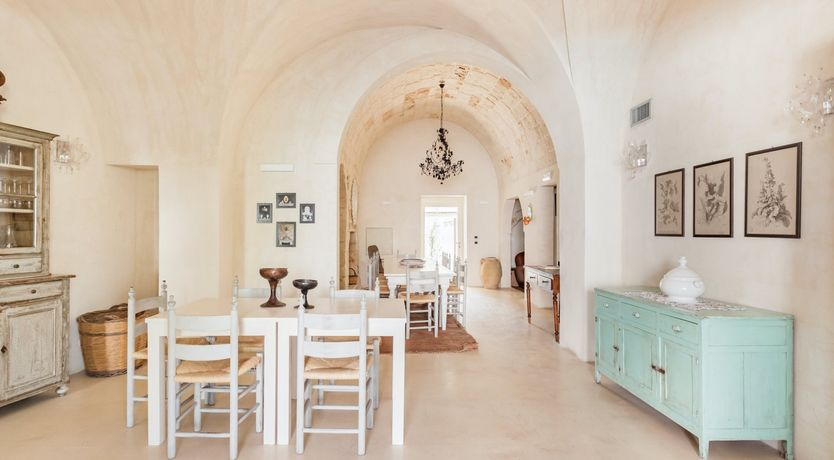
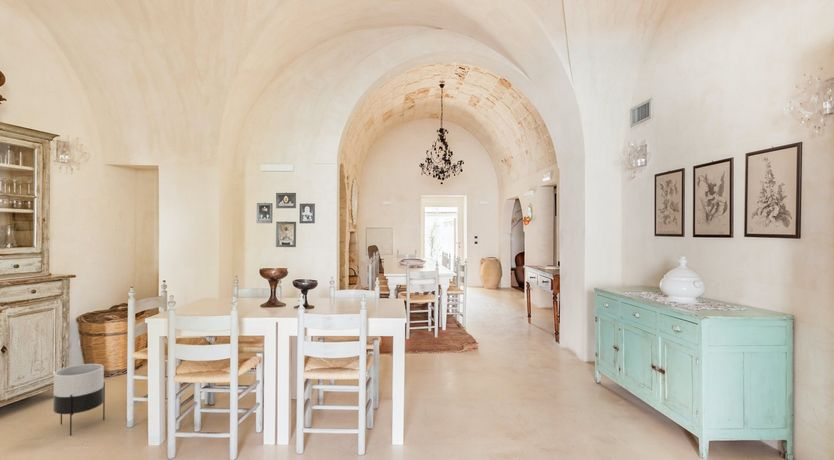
+ planter [52,363,106,437]
